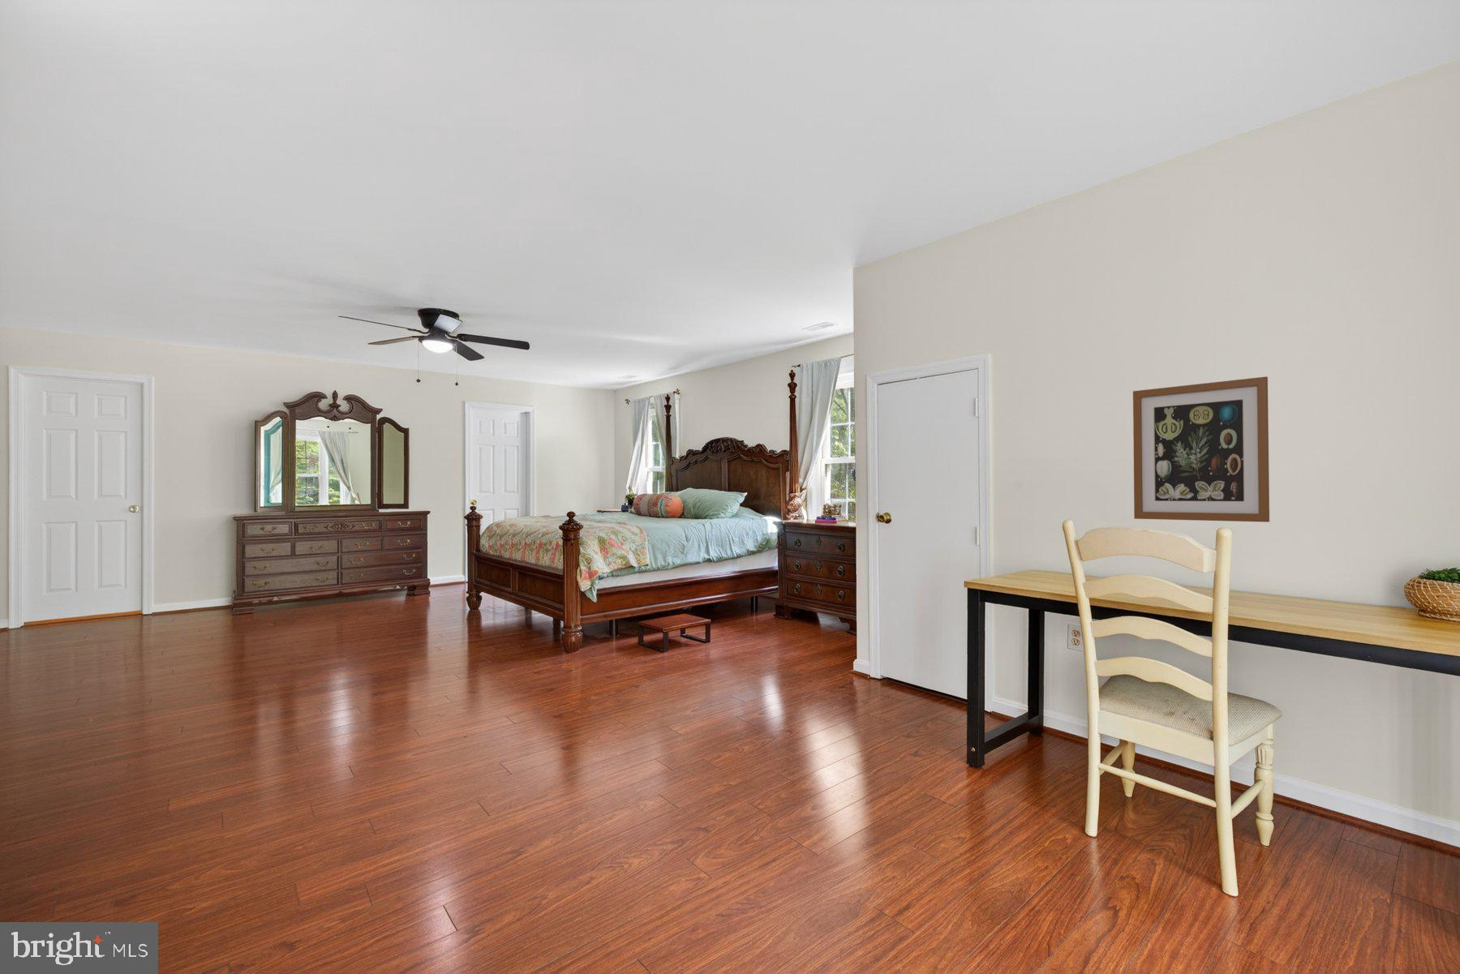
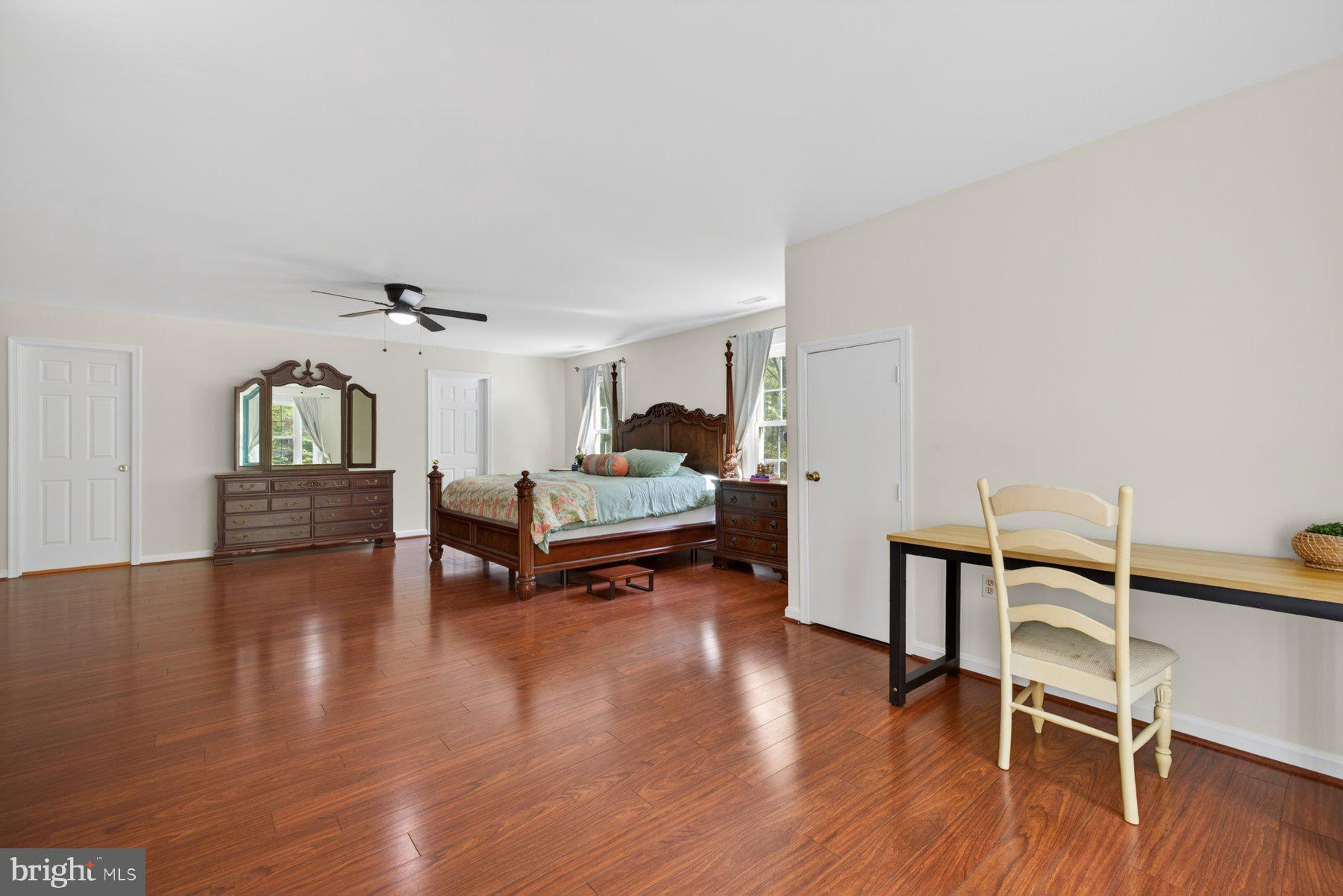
- wall art [1133,375,1270,523]
